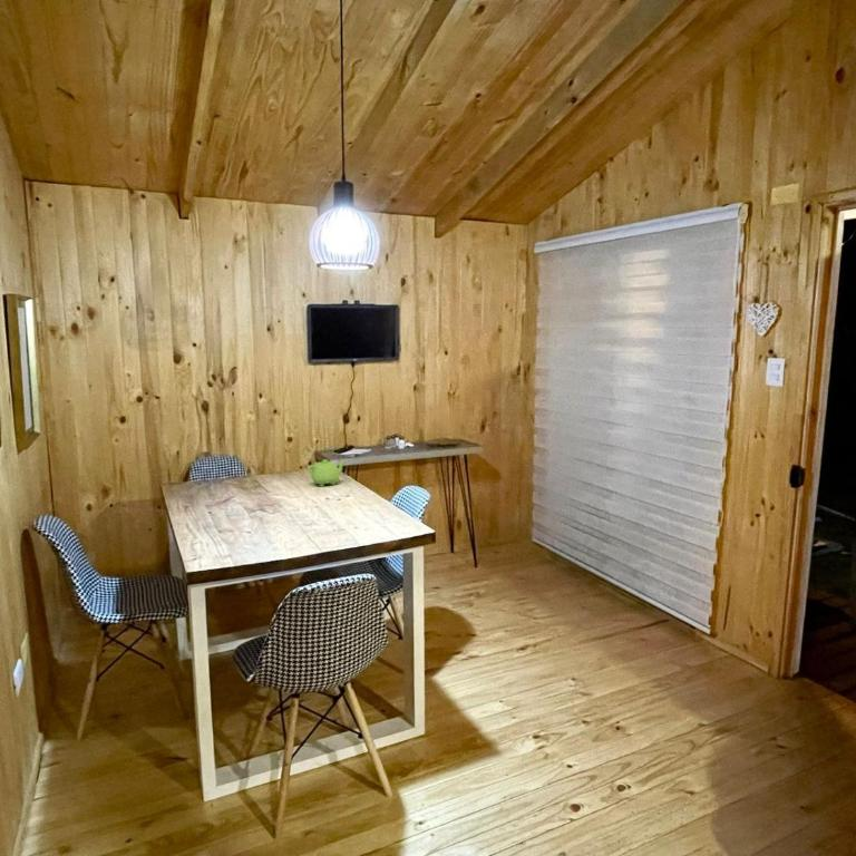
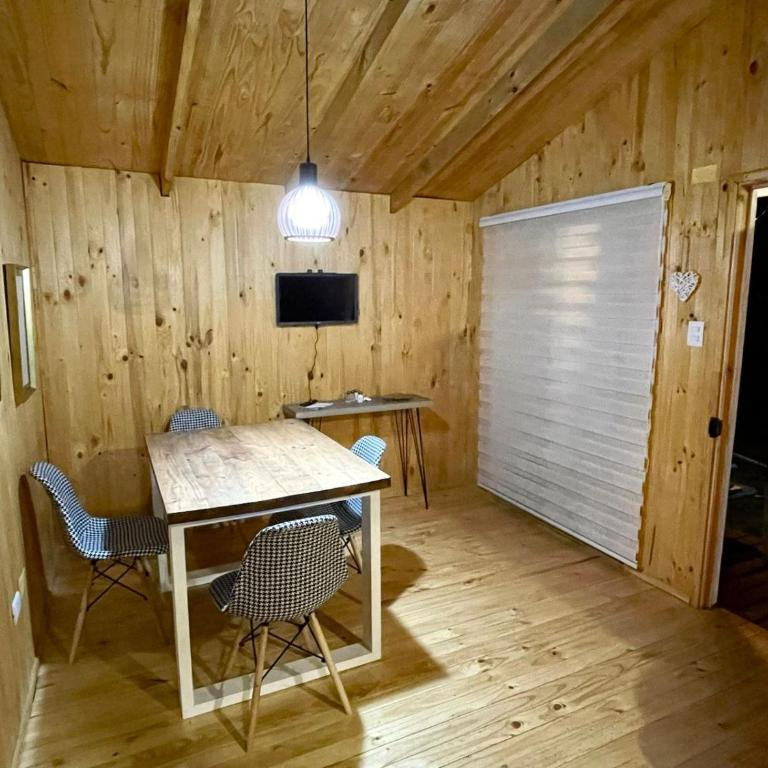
- teapot [305,458,348,487]
